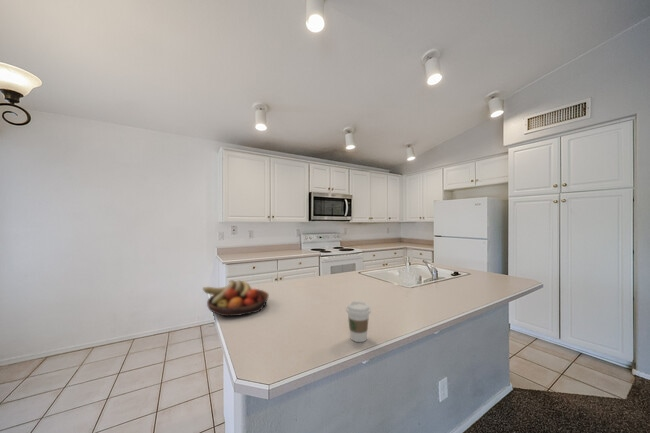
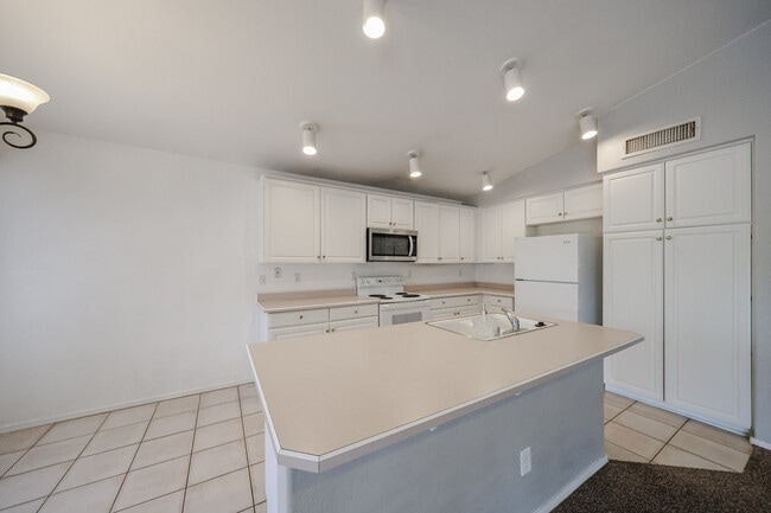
- fruit bowl [202,279,270,318]
- coffee cup [345,300,372,343]
